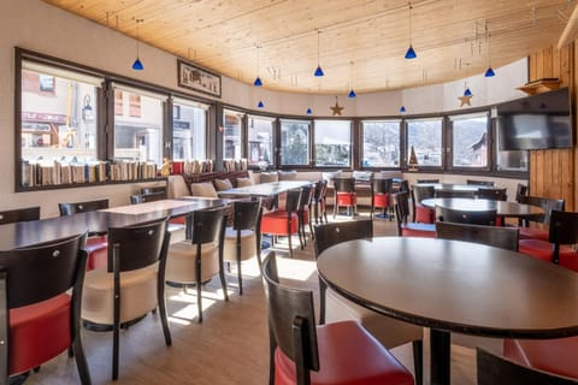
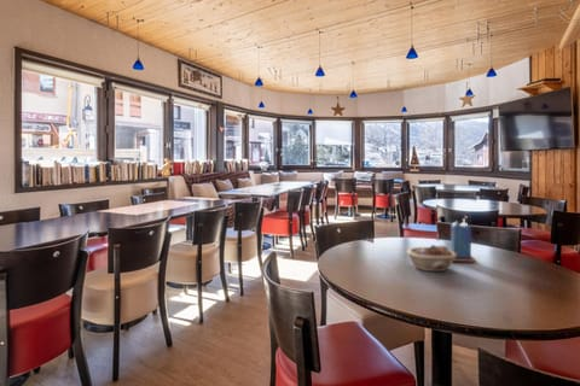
+ succulent planter [406,244,457,273]
+ candle [450,217,477,263]
